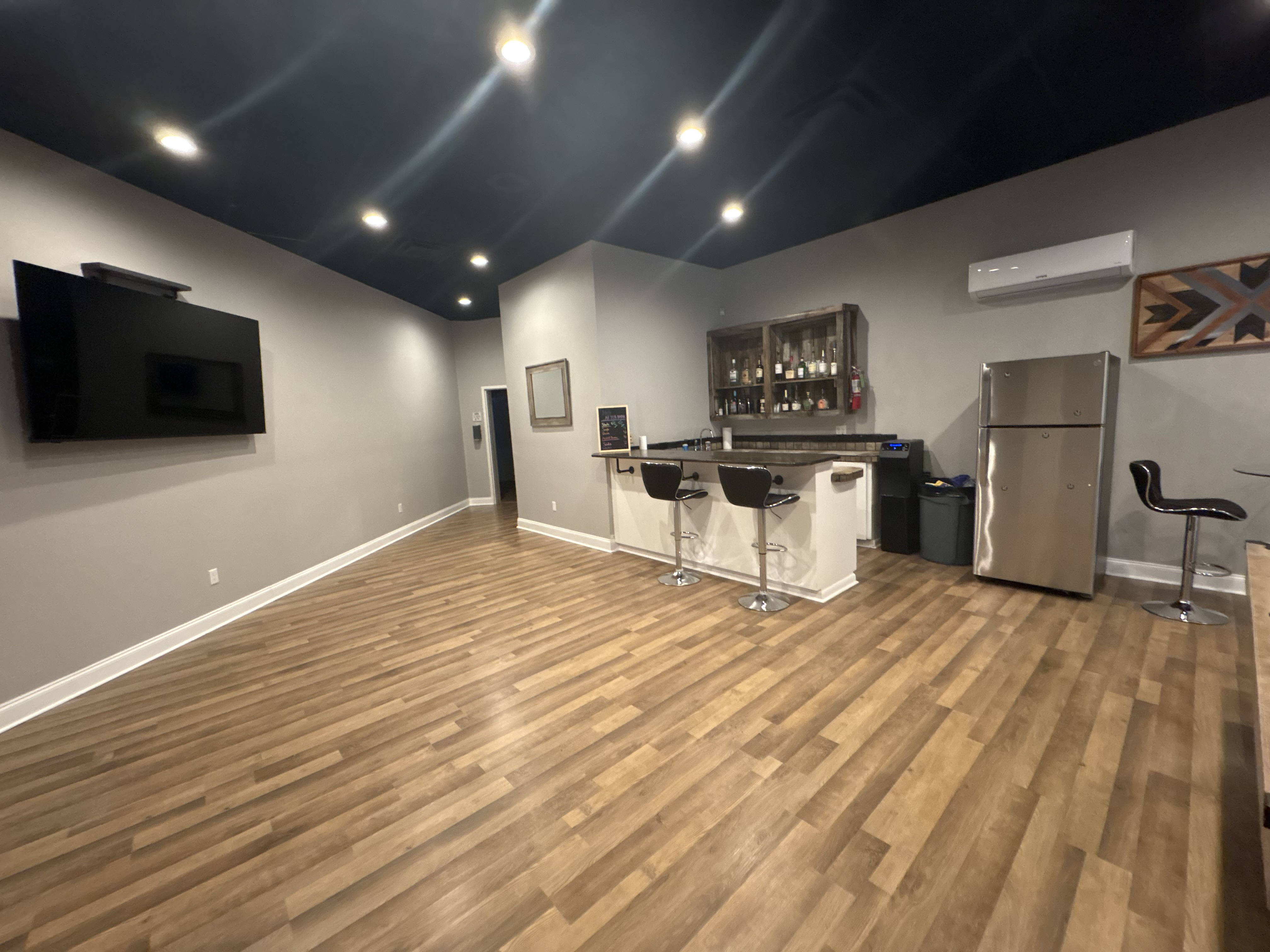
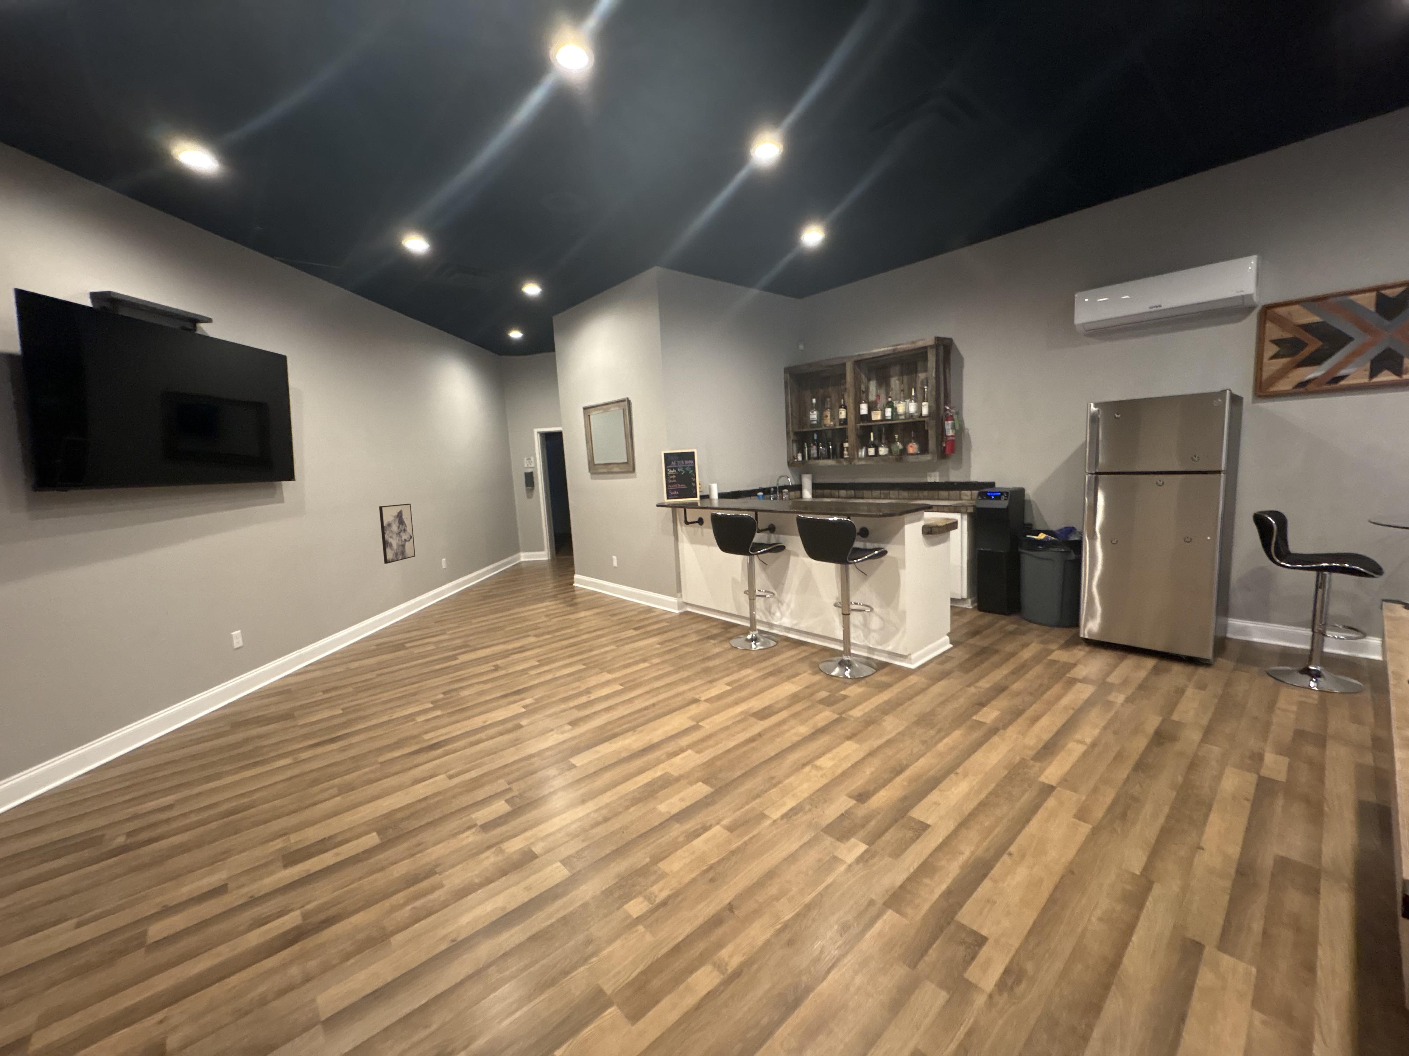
+ wall art [378,504,416,565]
